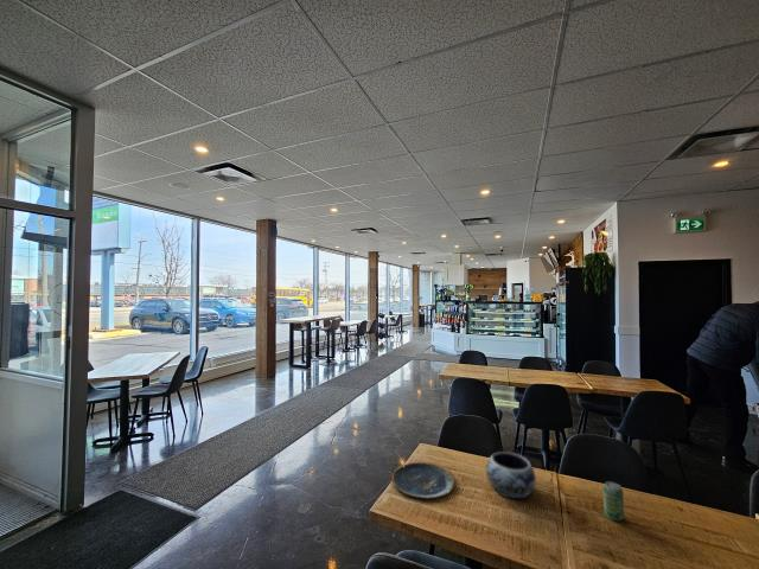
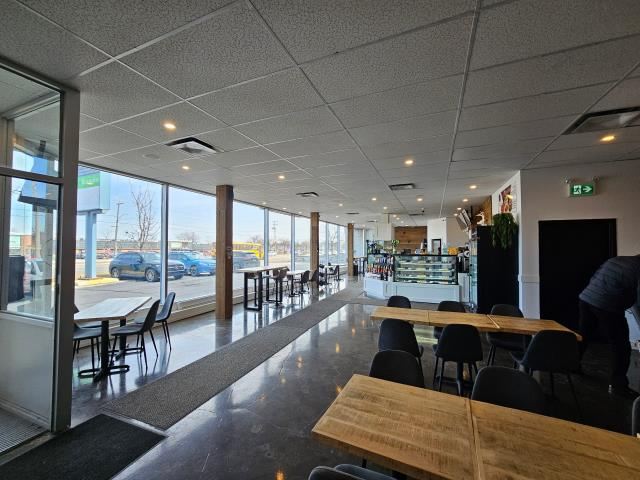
- decorative bowl [485,450,537,500]
- plate [391,461,455,500]
- beverage can [602,480,625,522]
